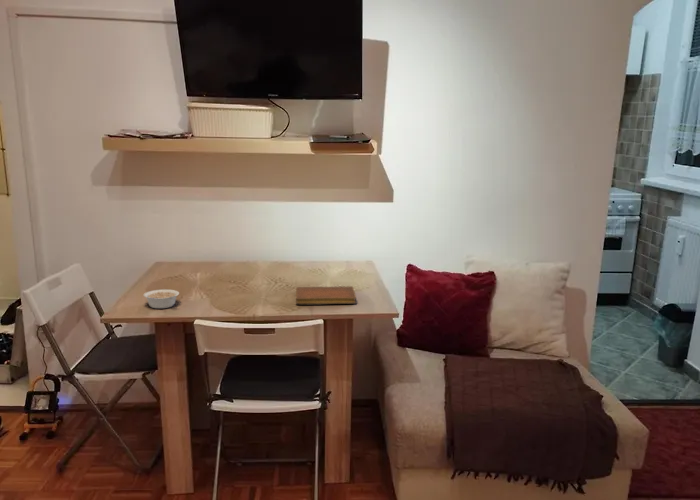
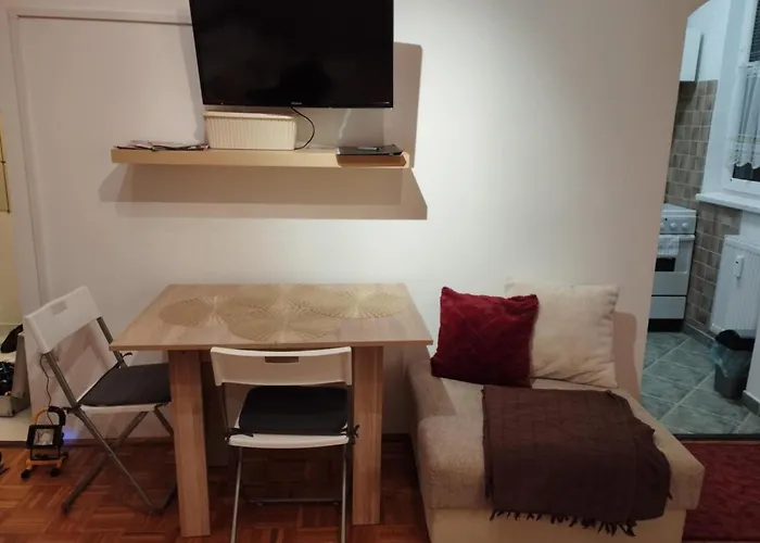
- legume [143,288,180,309]
- notebook [295,285,357,305]
